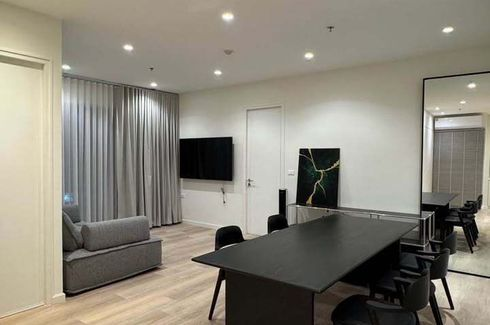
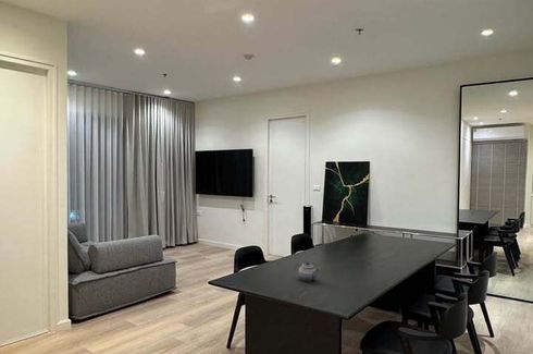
+ teapot [294,261,321,281]
